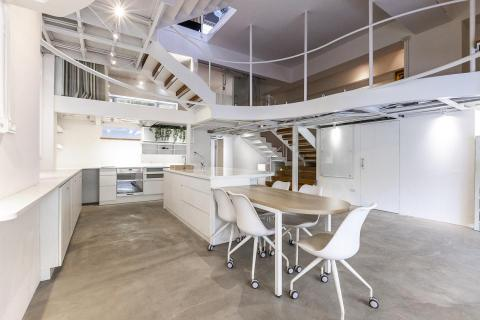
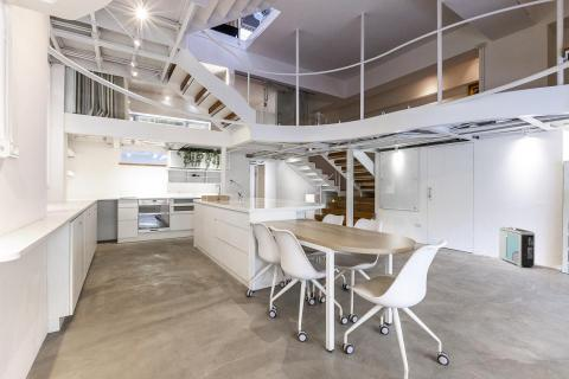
+ air purifier [498,225,536,269]
